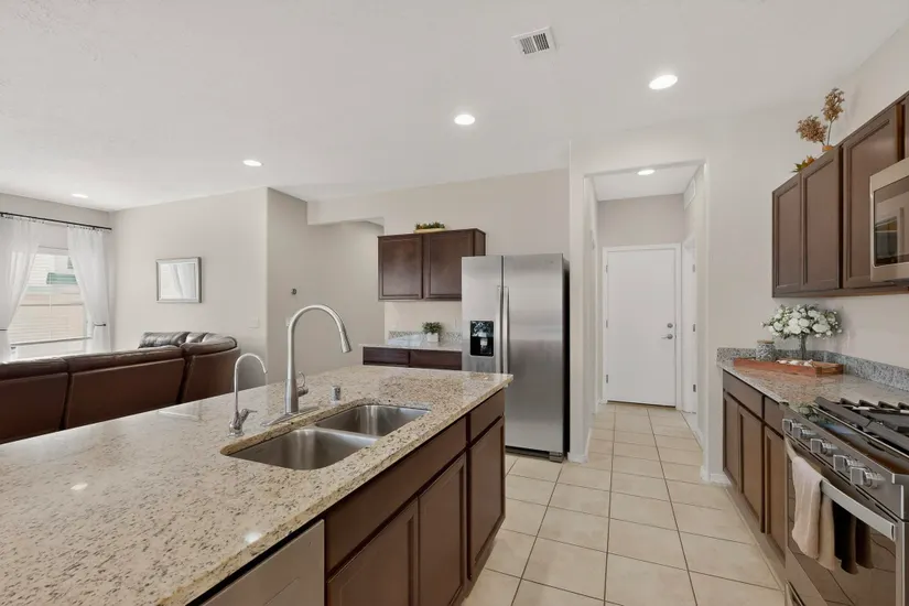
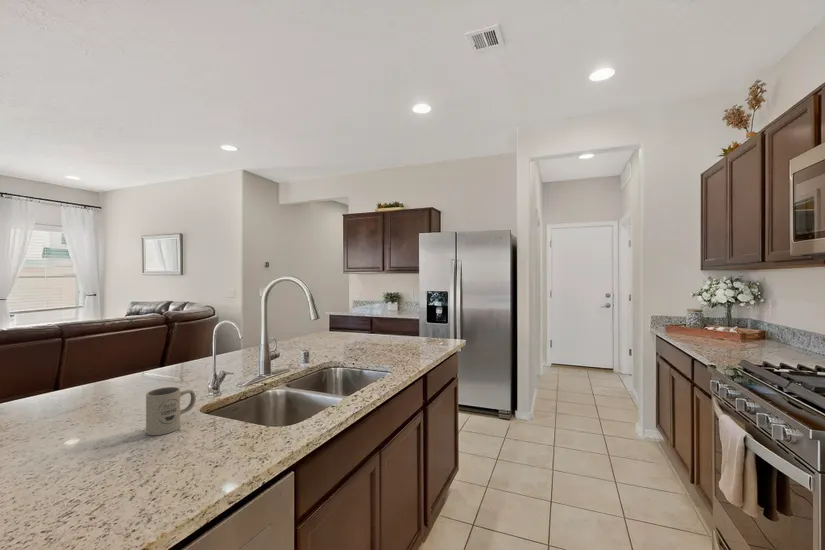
+ mug [145,386,197,436]
